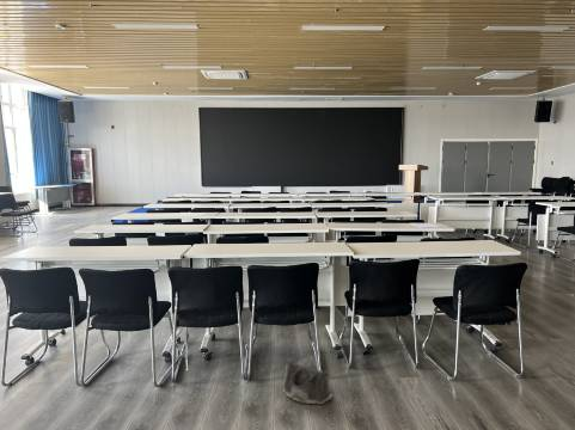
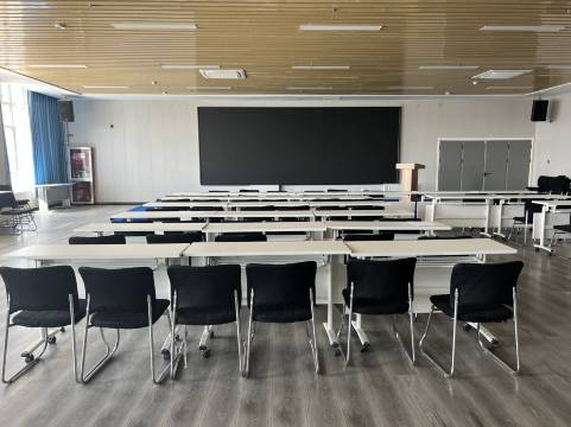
- saddlebag [282,360,334,405]
